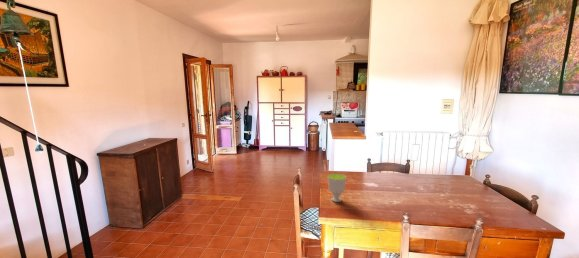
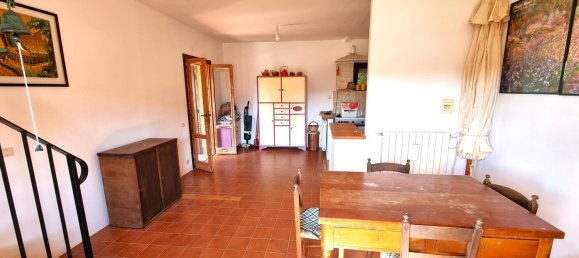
- cup [327,173,347,203]
